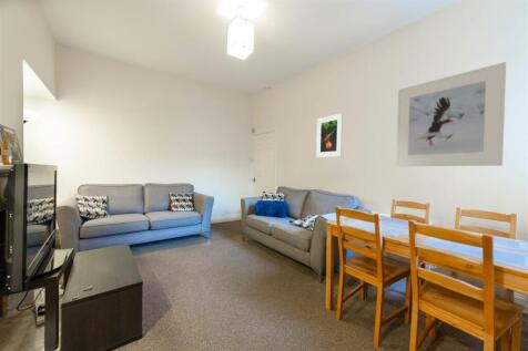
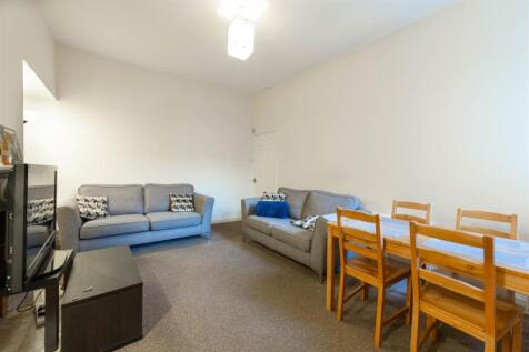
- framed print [315,113,344,158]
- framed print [395,61,507,167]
